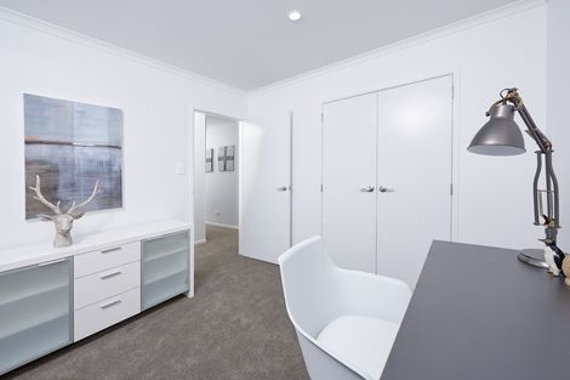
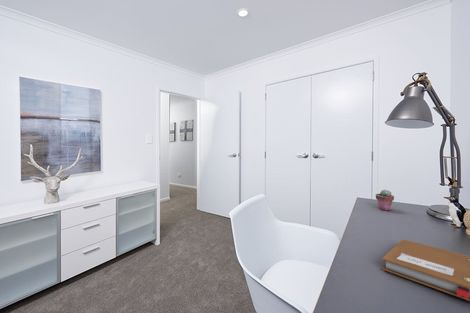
+ potted succulent [375,189,395,211]
+ notebook [381,238,470,302]
